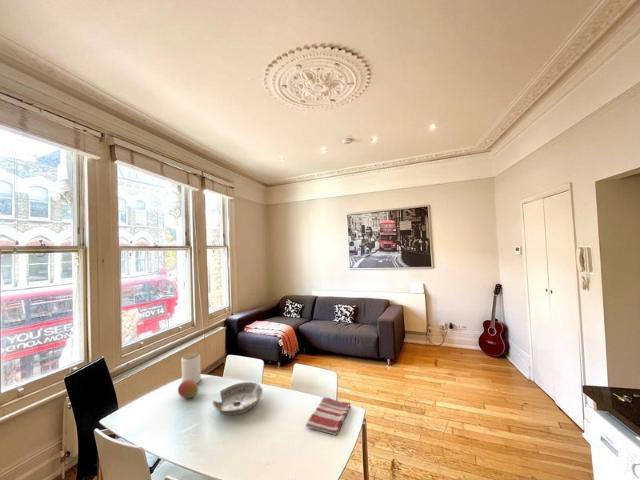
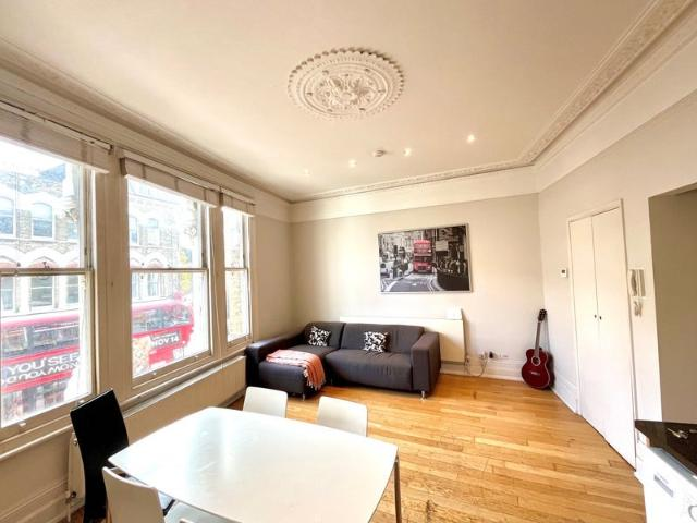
- dish towel [305,396,352,436]
- jar [180,351,202,384]
- bowl [212,381,264,416]
- fruit [177,380,200,399]
